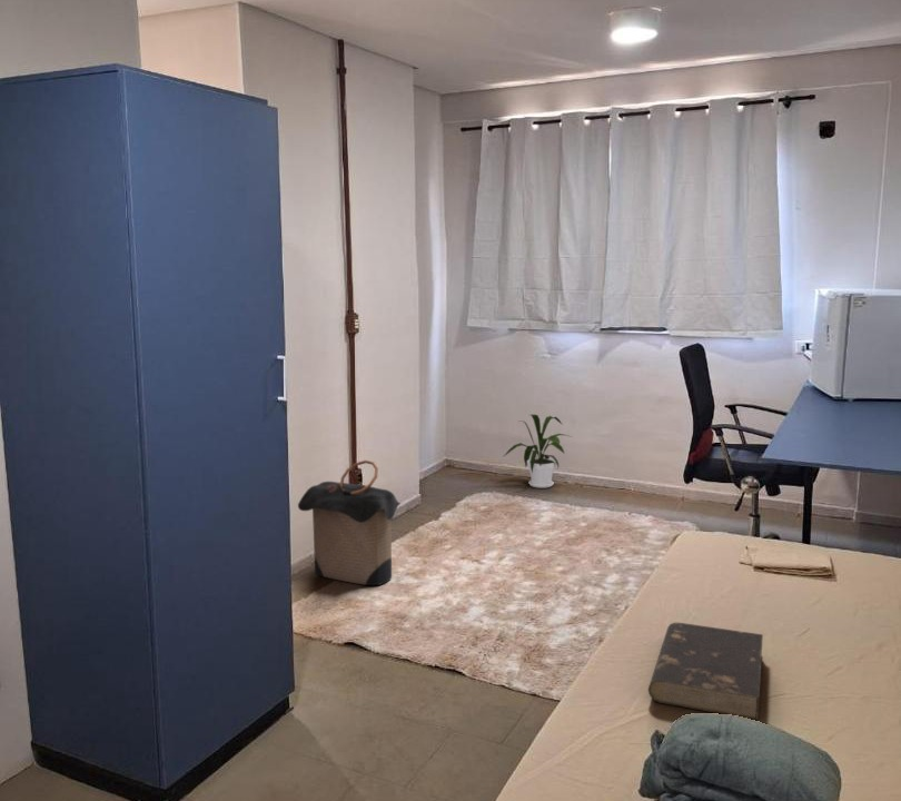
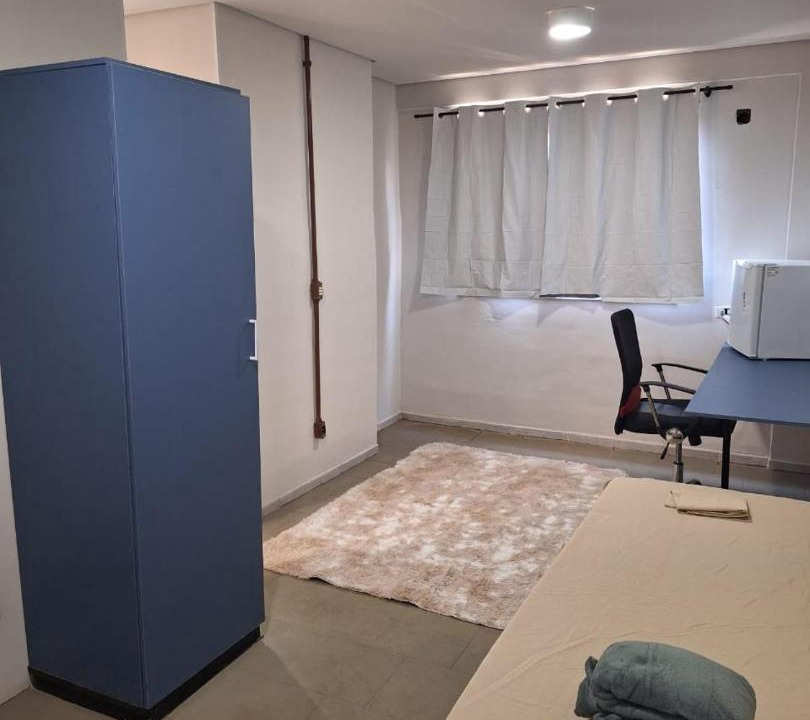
- house plant [503,414,573,490]
- book [647,621,764,721]
- laundry hamper [297,459,404,586]
